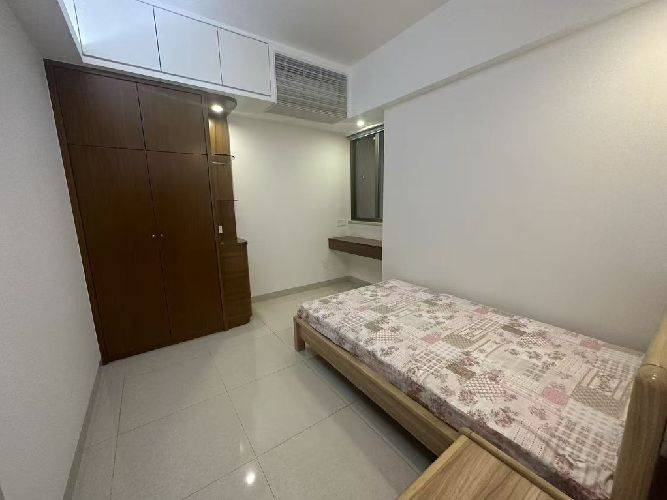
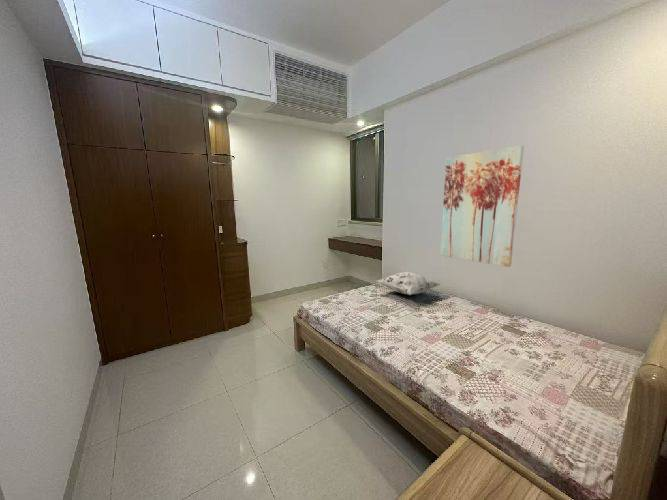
+ decorative pillow [374,271,442,296]
+ wall art [439,144,525,268]
